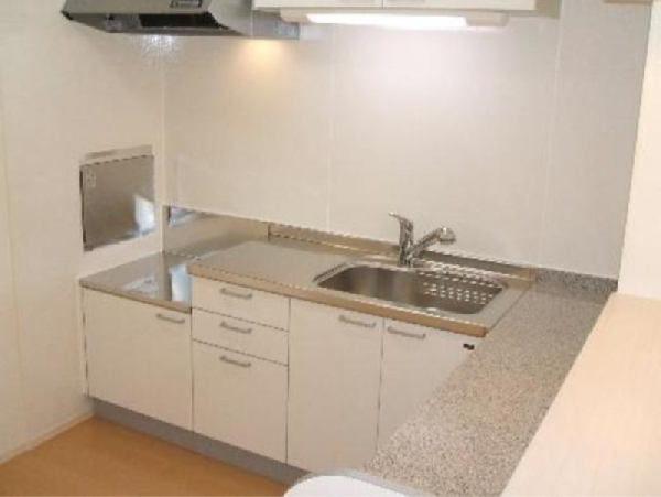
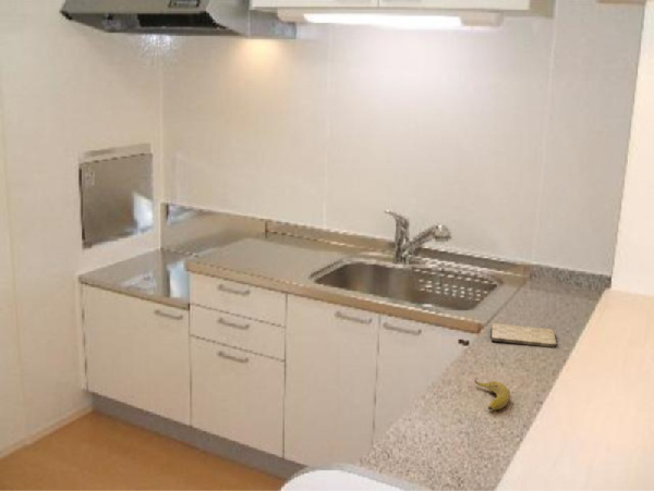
+ banana [473,377,511,410]
+ cutting board [489,322,558,348]
